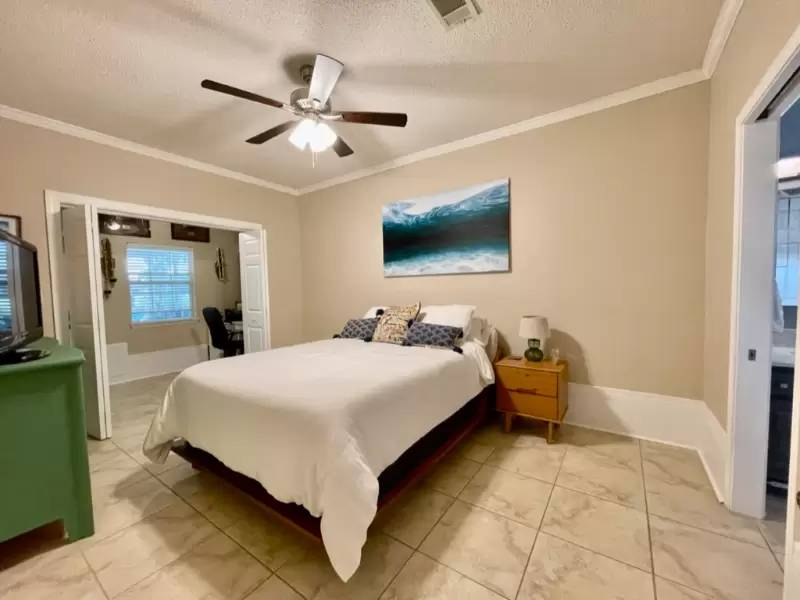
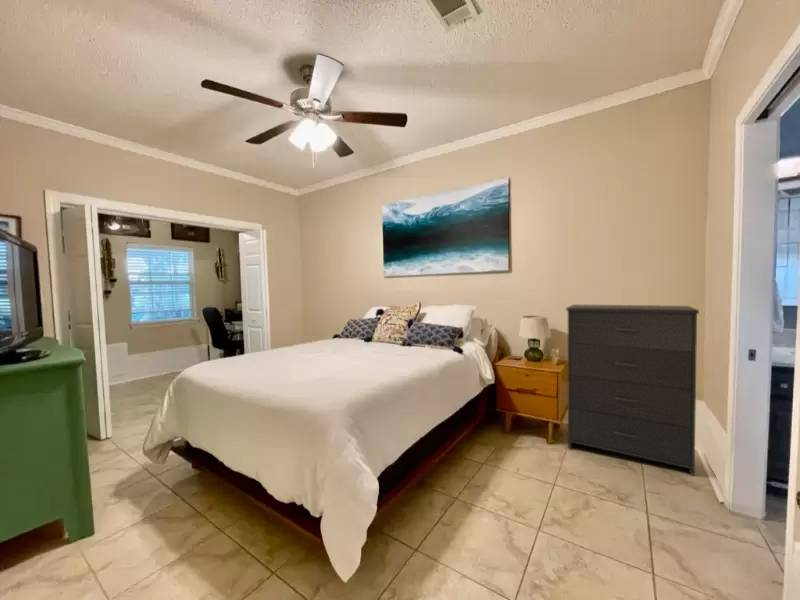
+ dresser [565,304,700,477]
